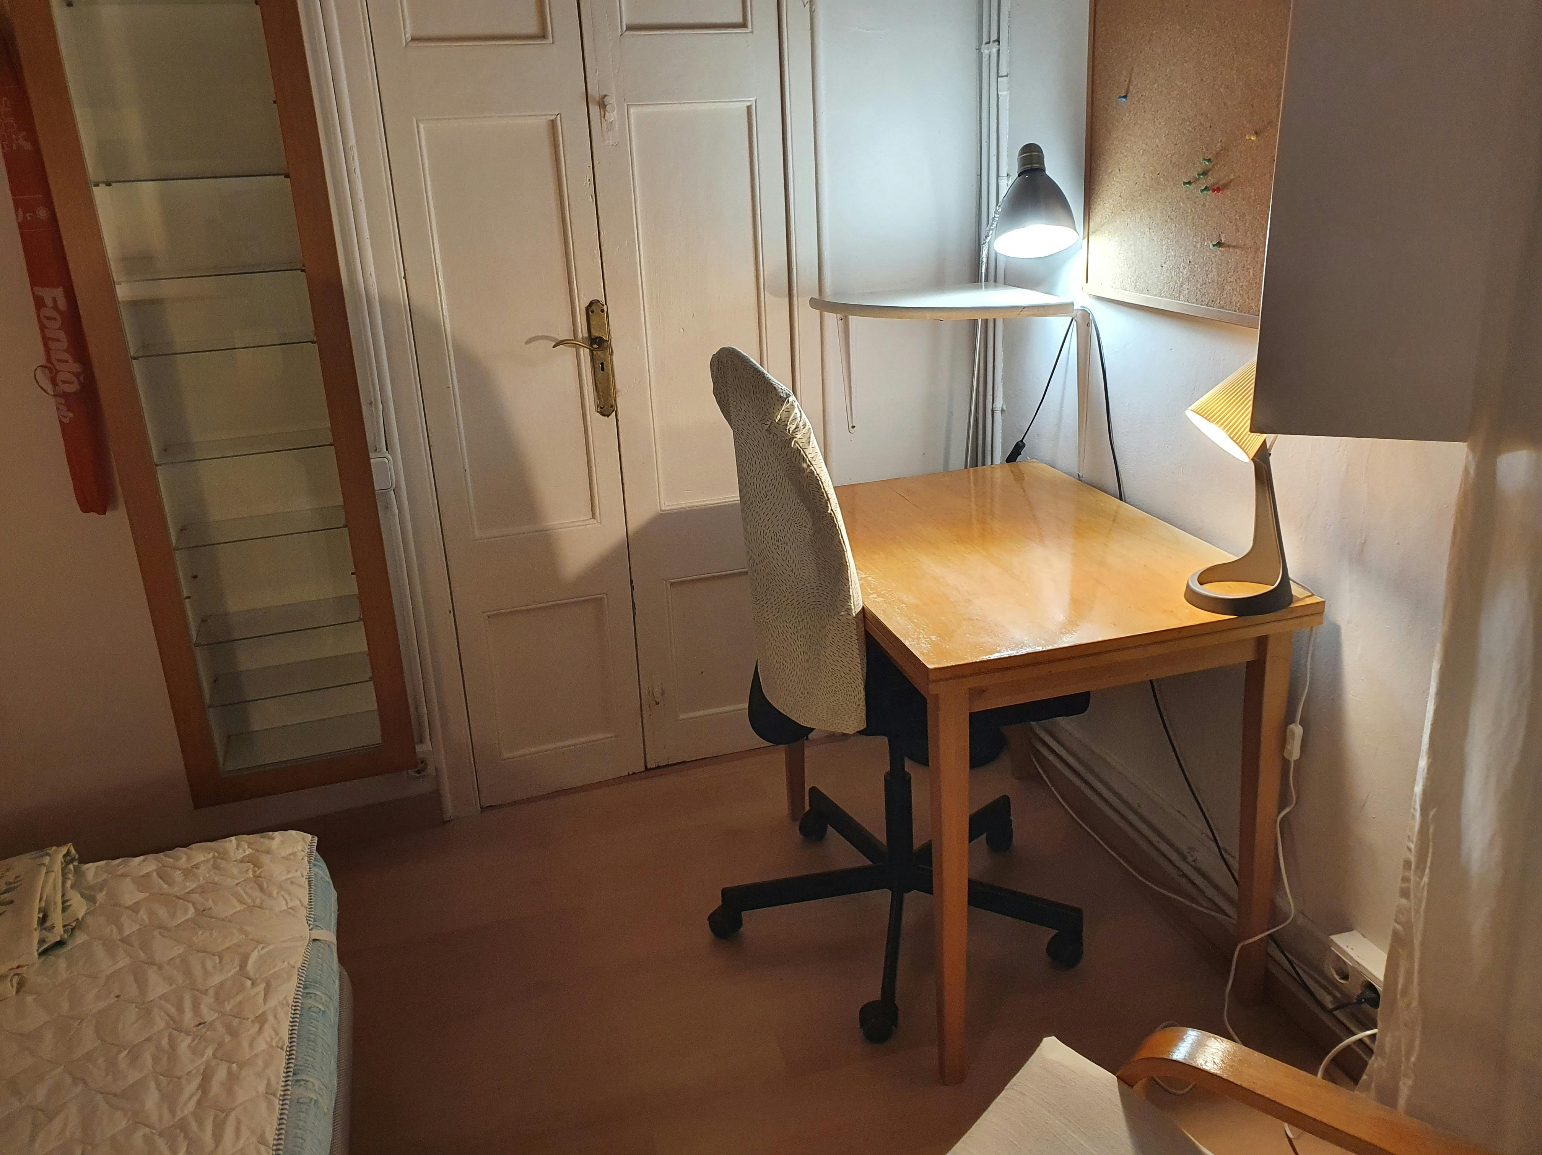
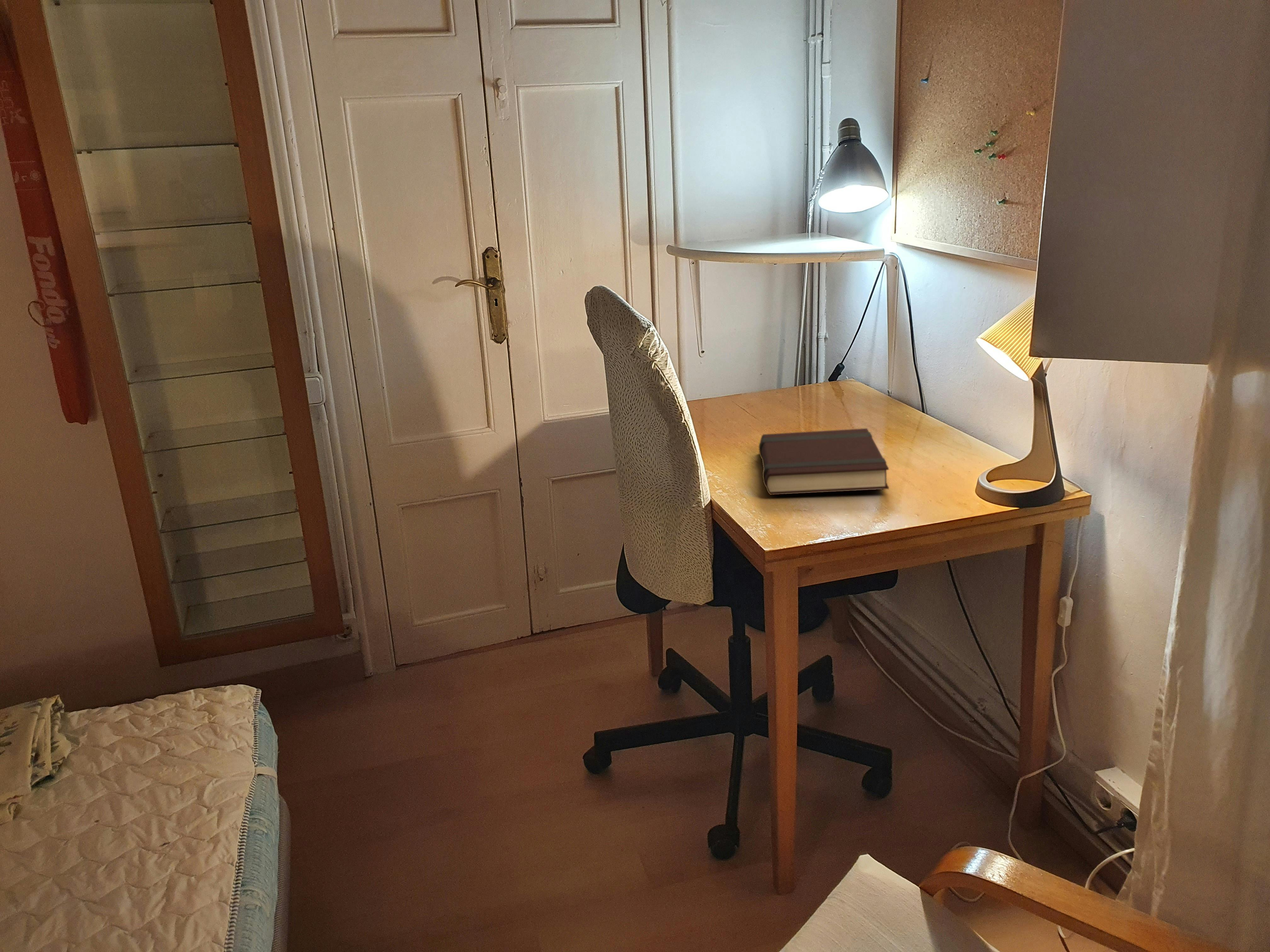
+ book [758,428,889,495]
